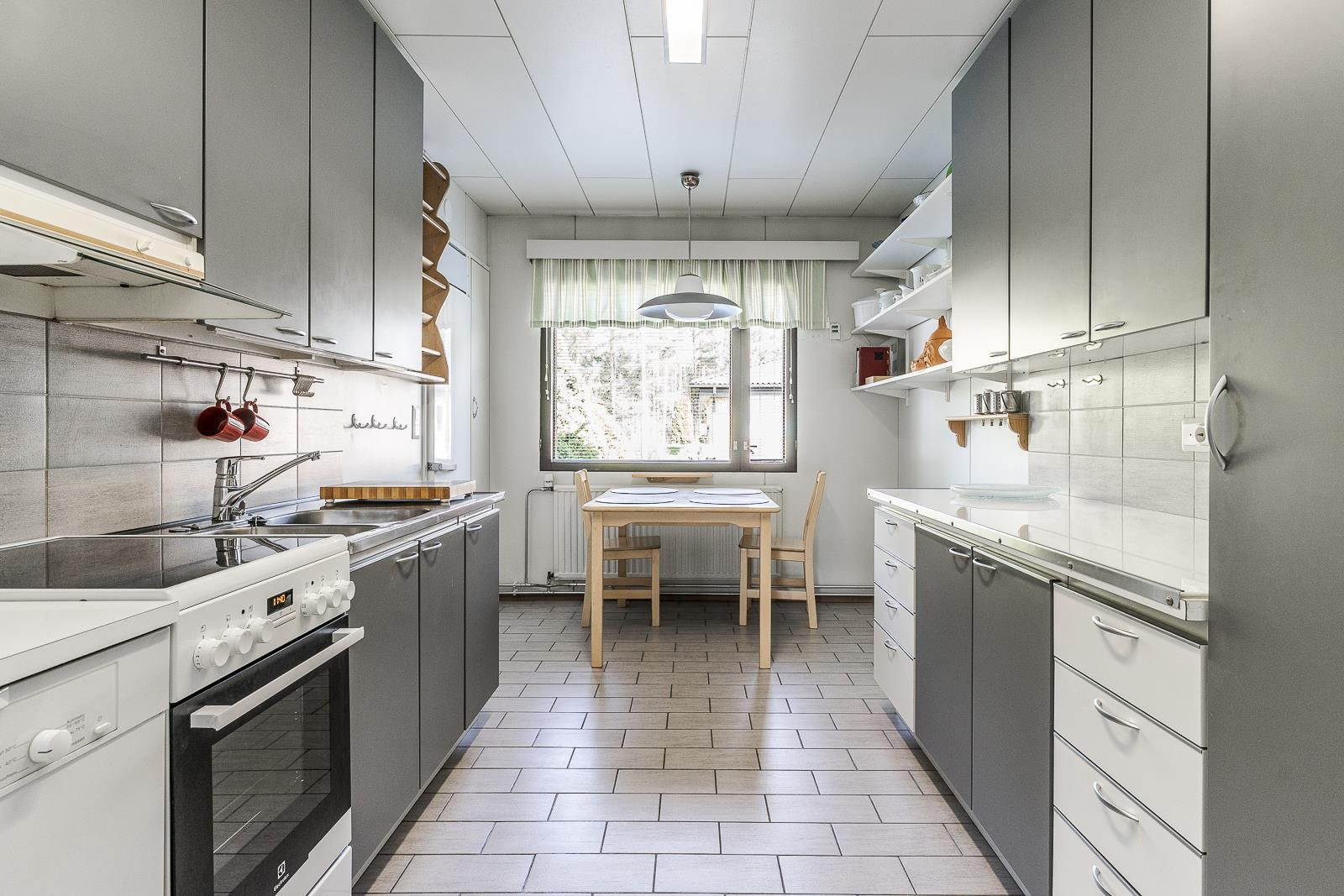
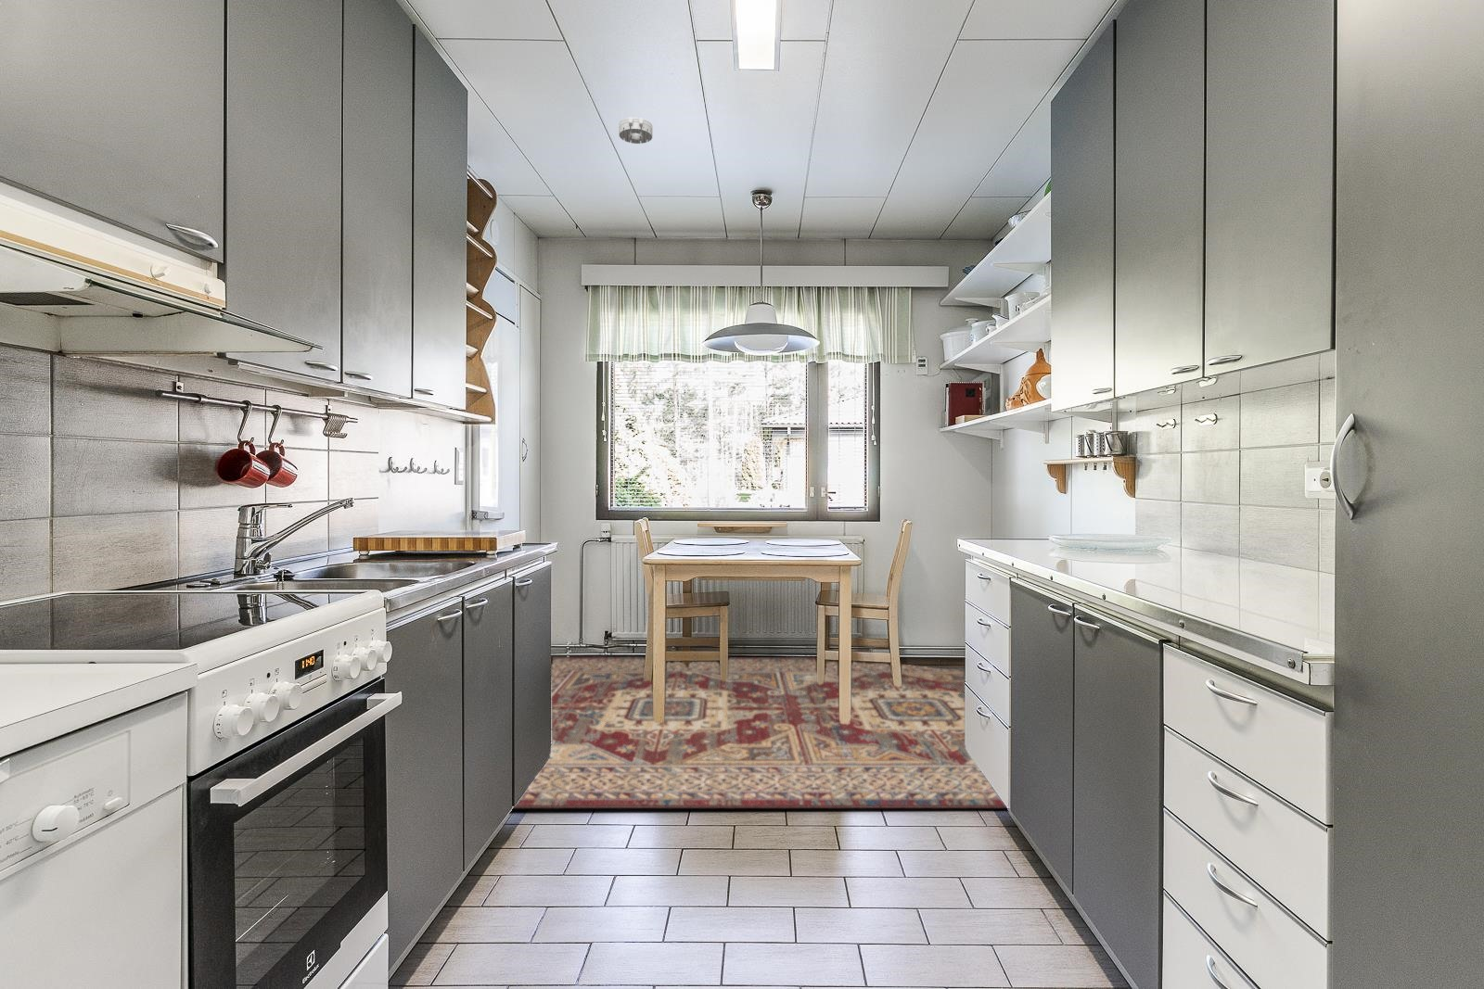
+ smoke detector [617,116,653,145]
+ rug [512,657,1007,809]
